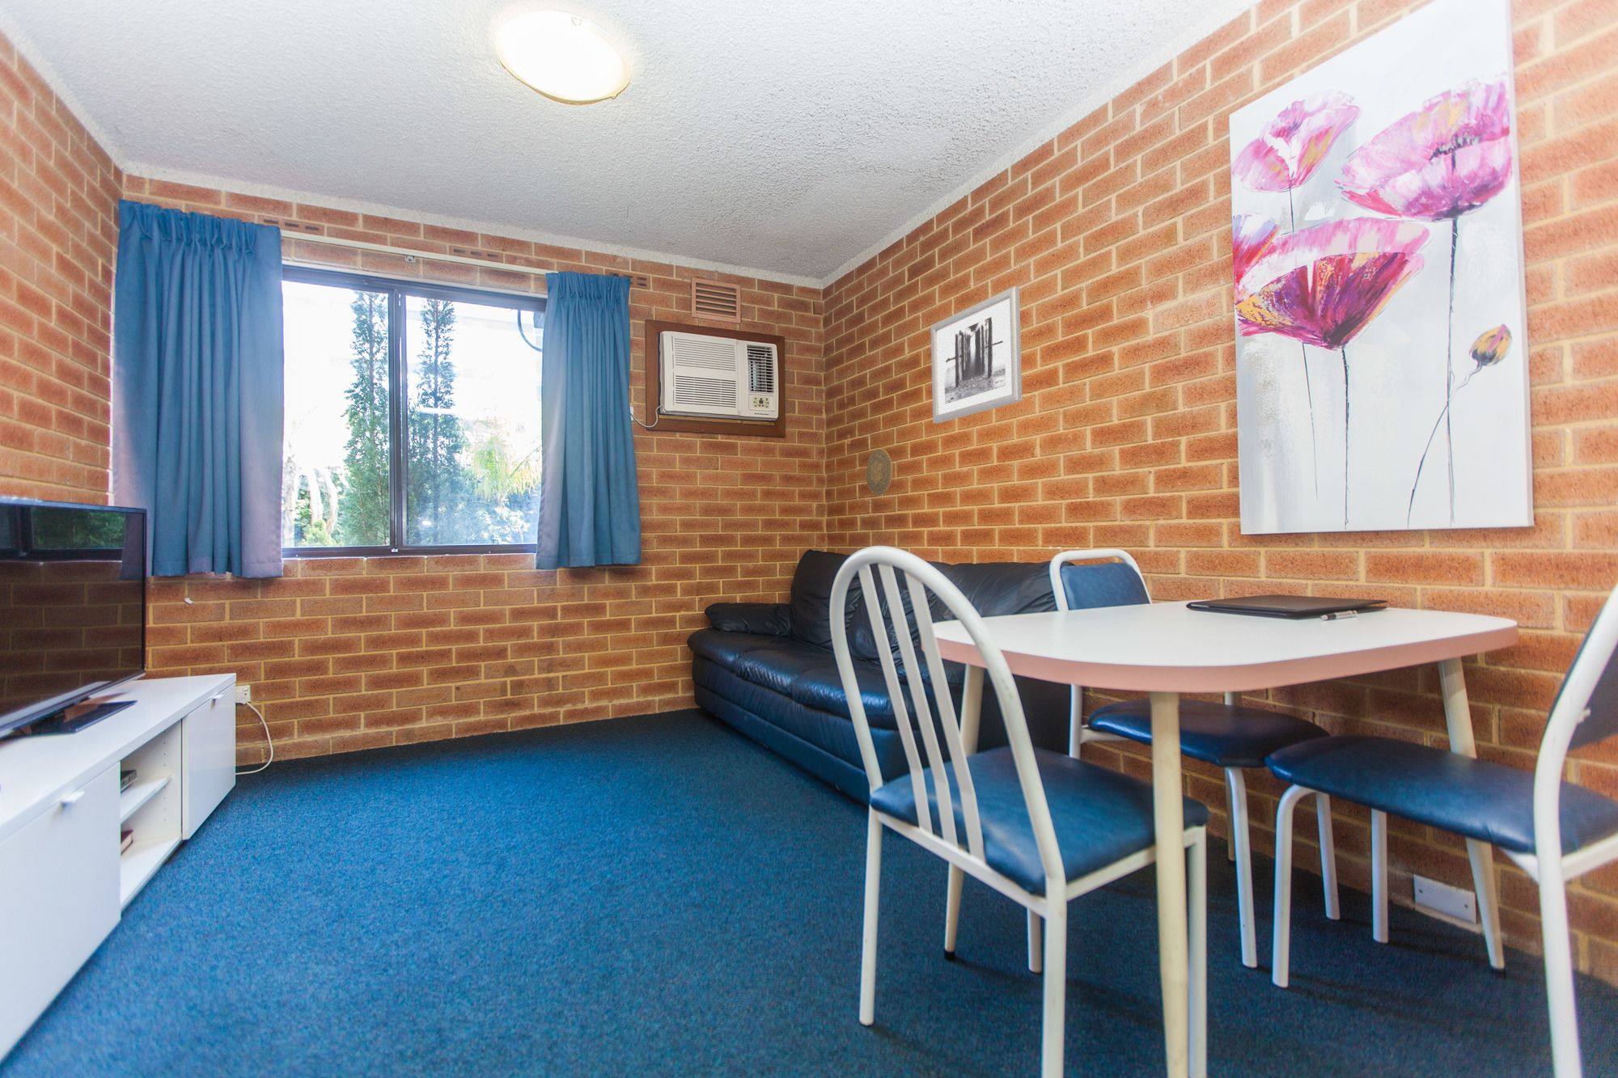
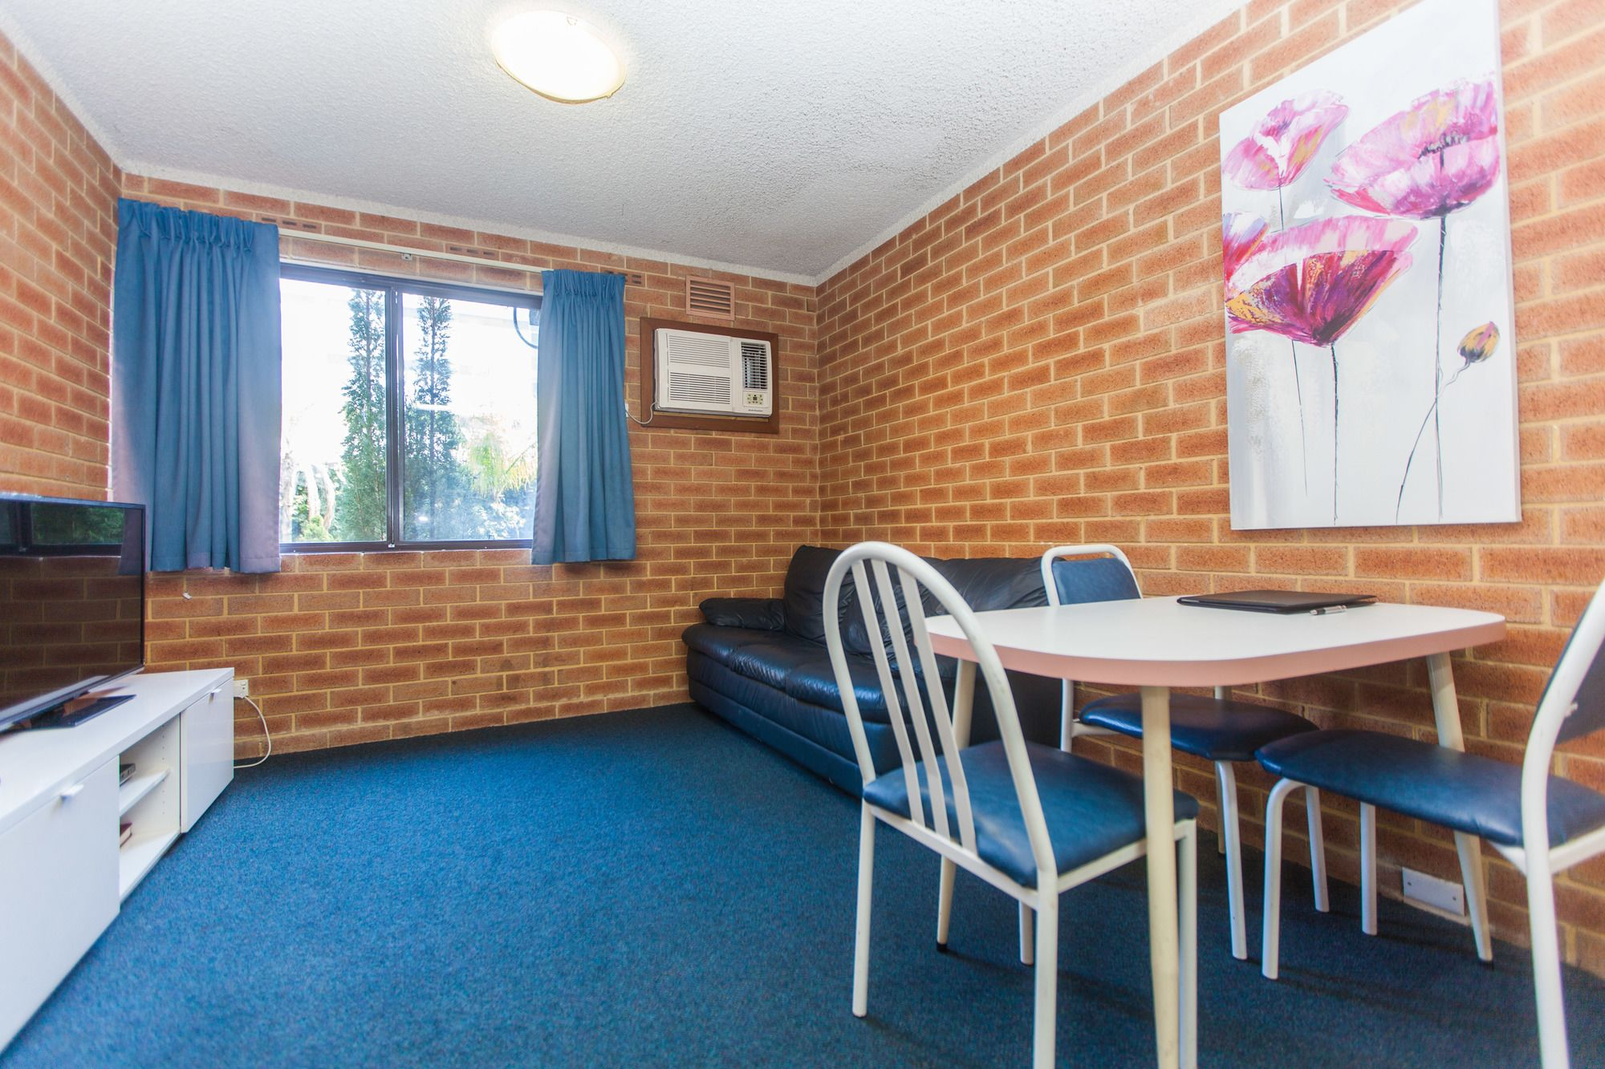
- wall art [930,285,1023,425]
- decorative plate [866,448,893,497]
